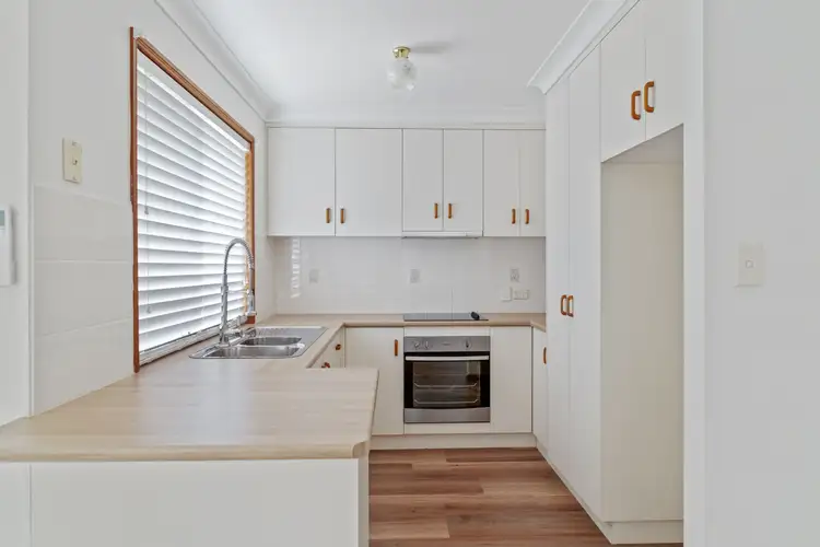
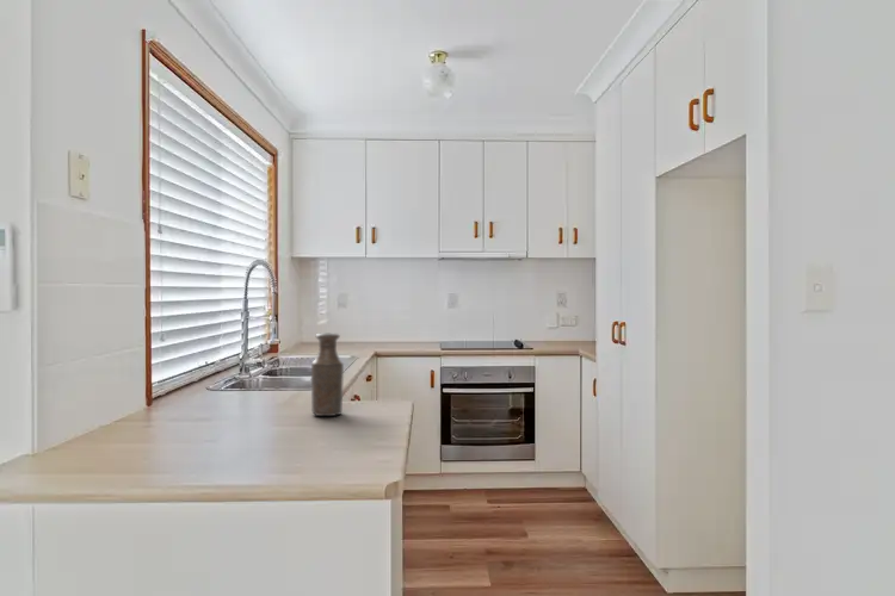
+ bottle [310,333,345,417]
